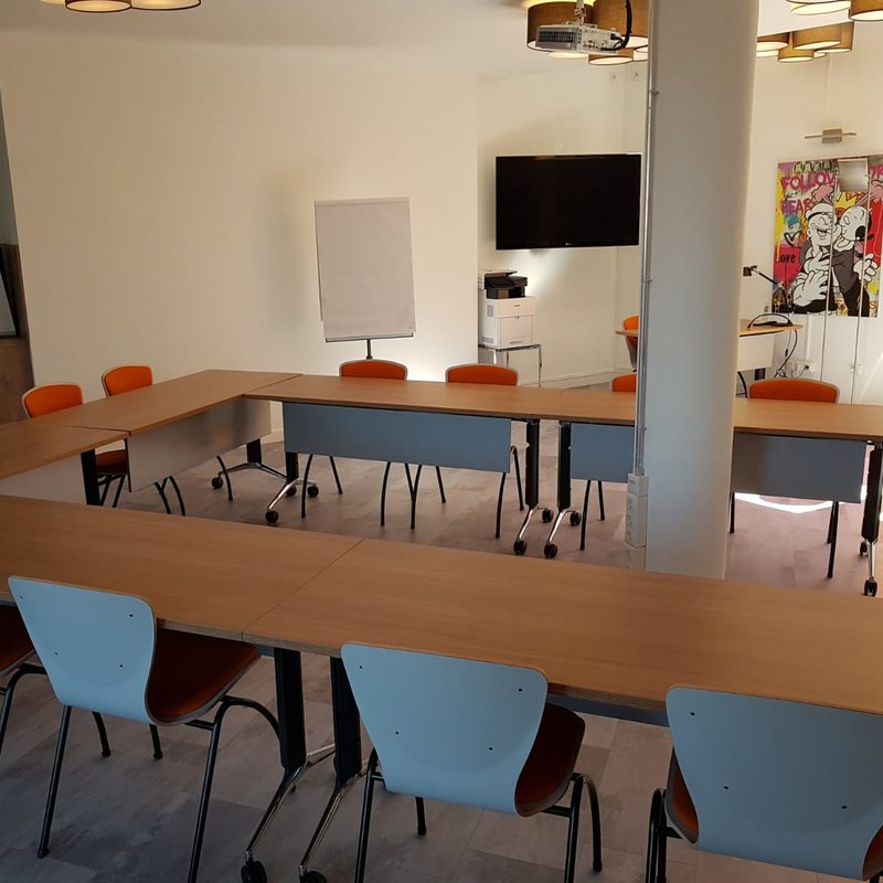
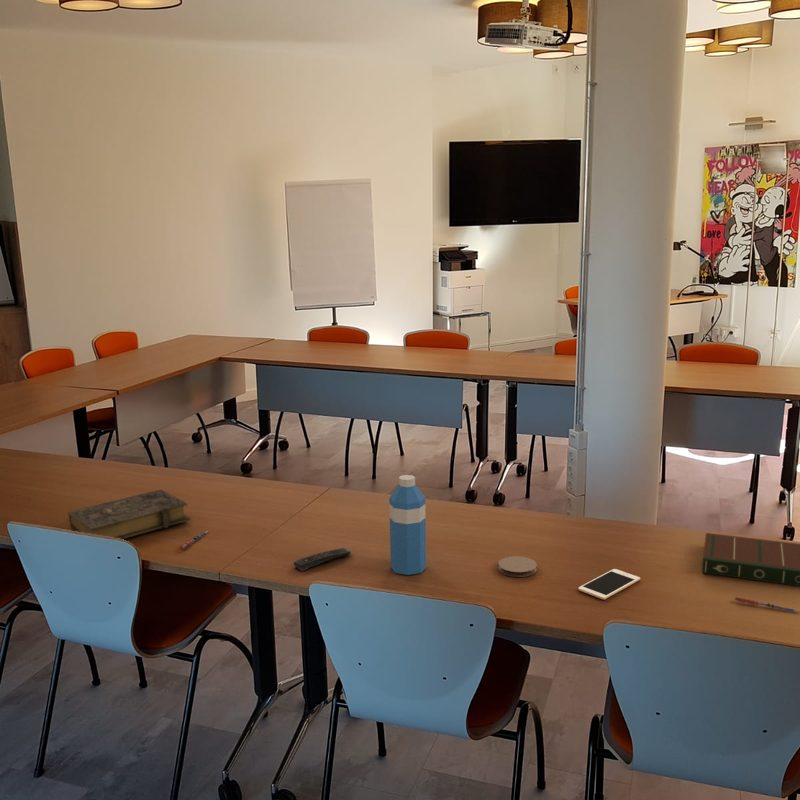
+ book [67,488,192,540]
+ coaster [497,555,538,578]
+ book [701,532,800,587]
+ remote control [293,547,353,572]
+ cell phone [577,568,641,600]
+ water bottle [388,474,427,576]
+ pen [734,596,800,614]
+ pen [178,530,209,550]
